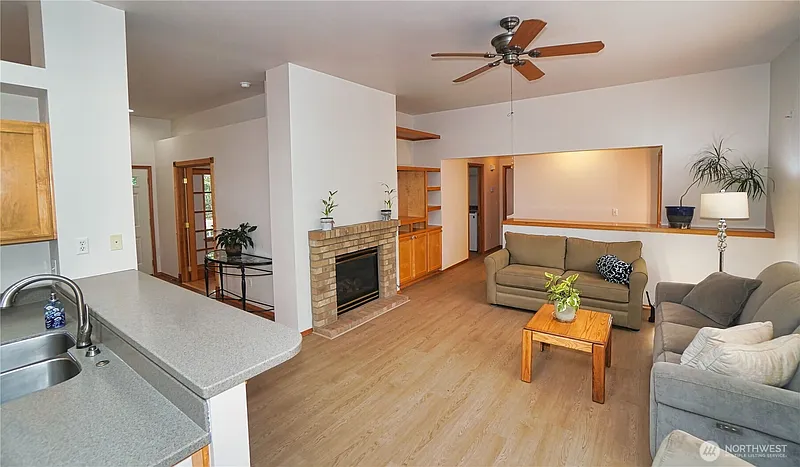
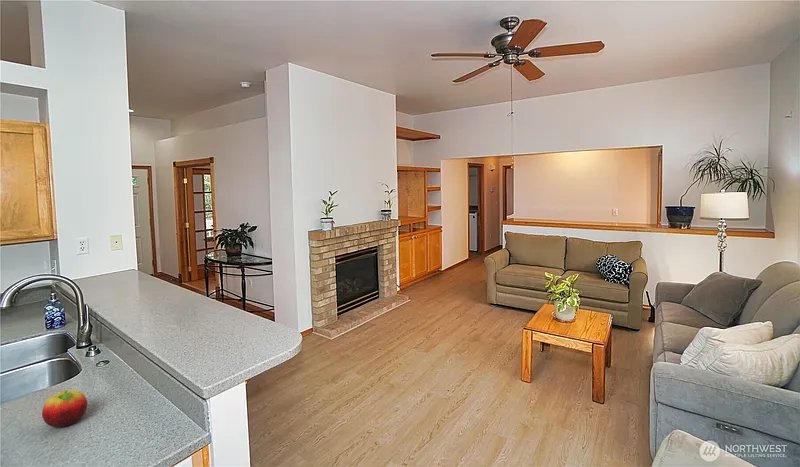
+ fruit [41,389,88,428]
